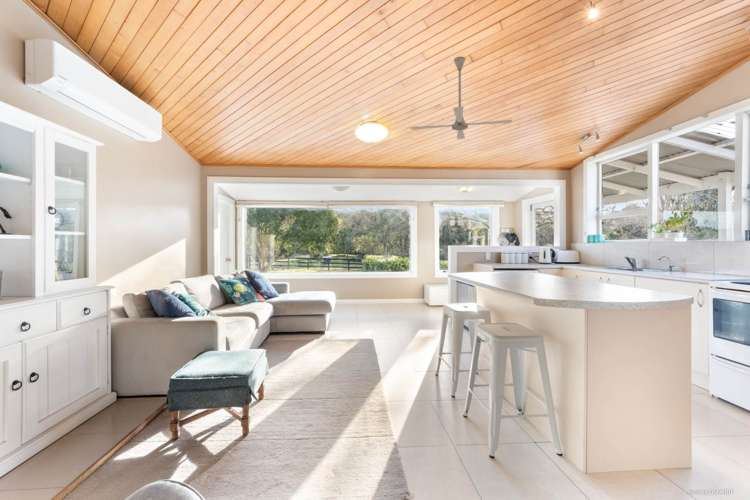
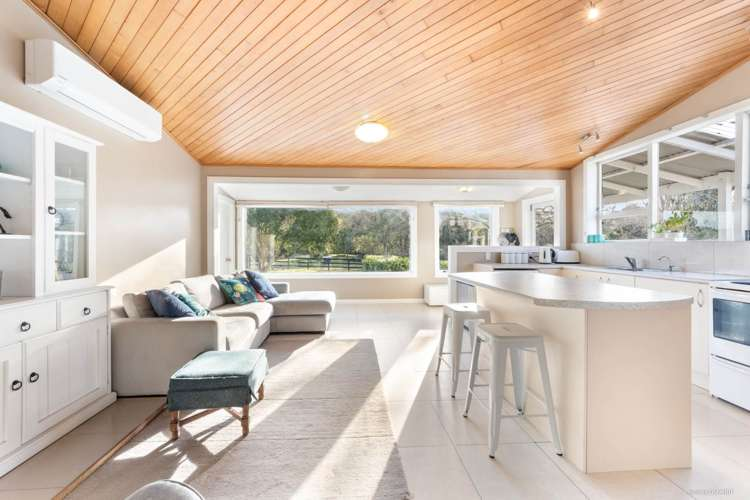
- ceiling fan [410,56,513,140]
